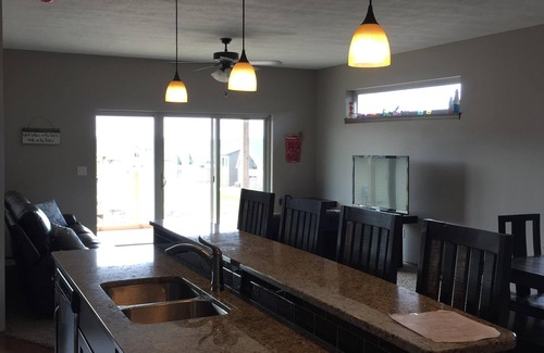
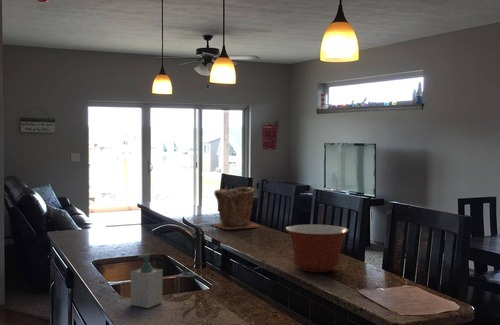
+ soap bottle [130,252,163,309]
+ mixing bowl [285,224,350,273]
+ plant pot [210,186,260,231]
